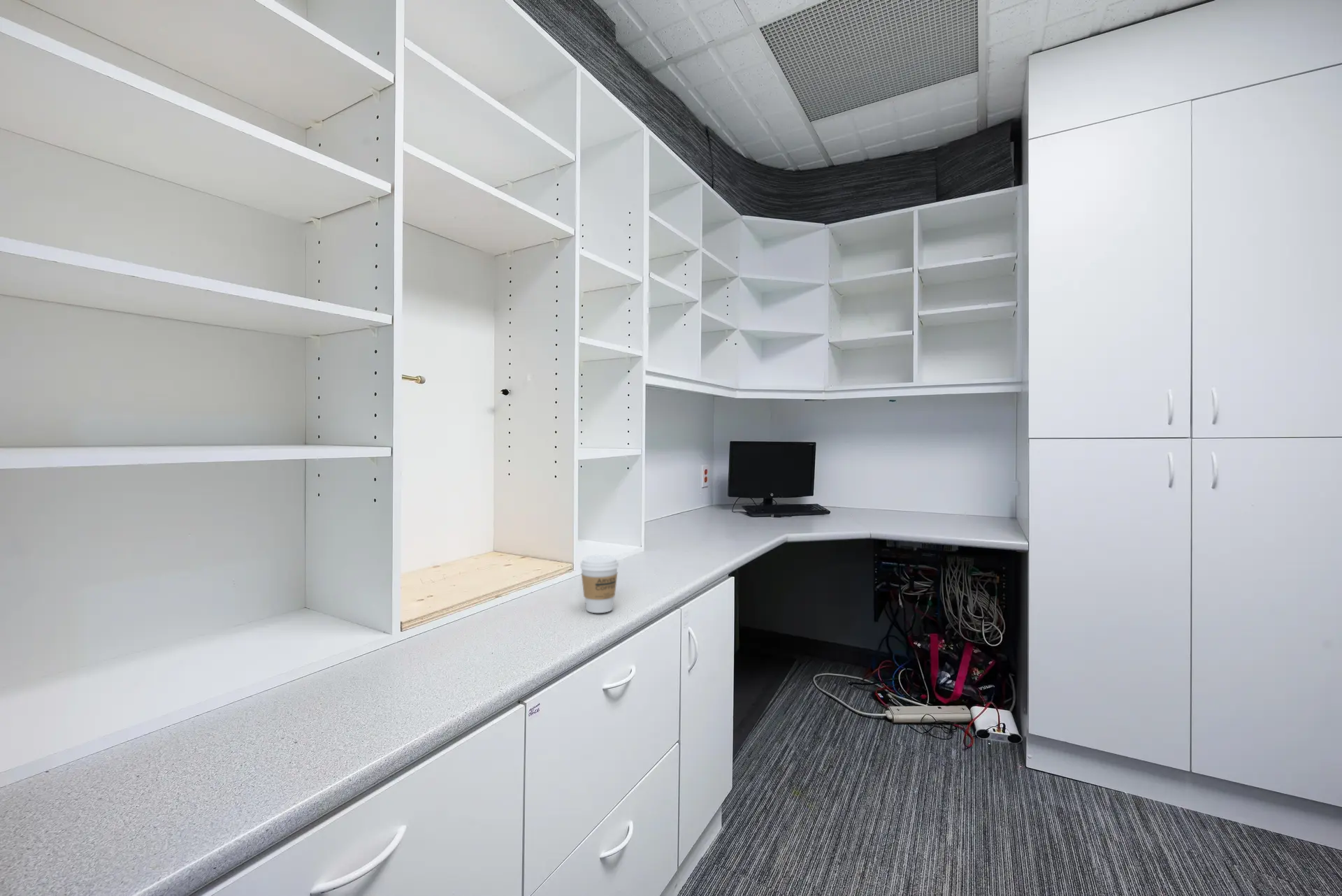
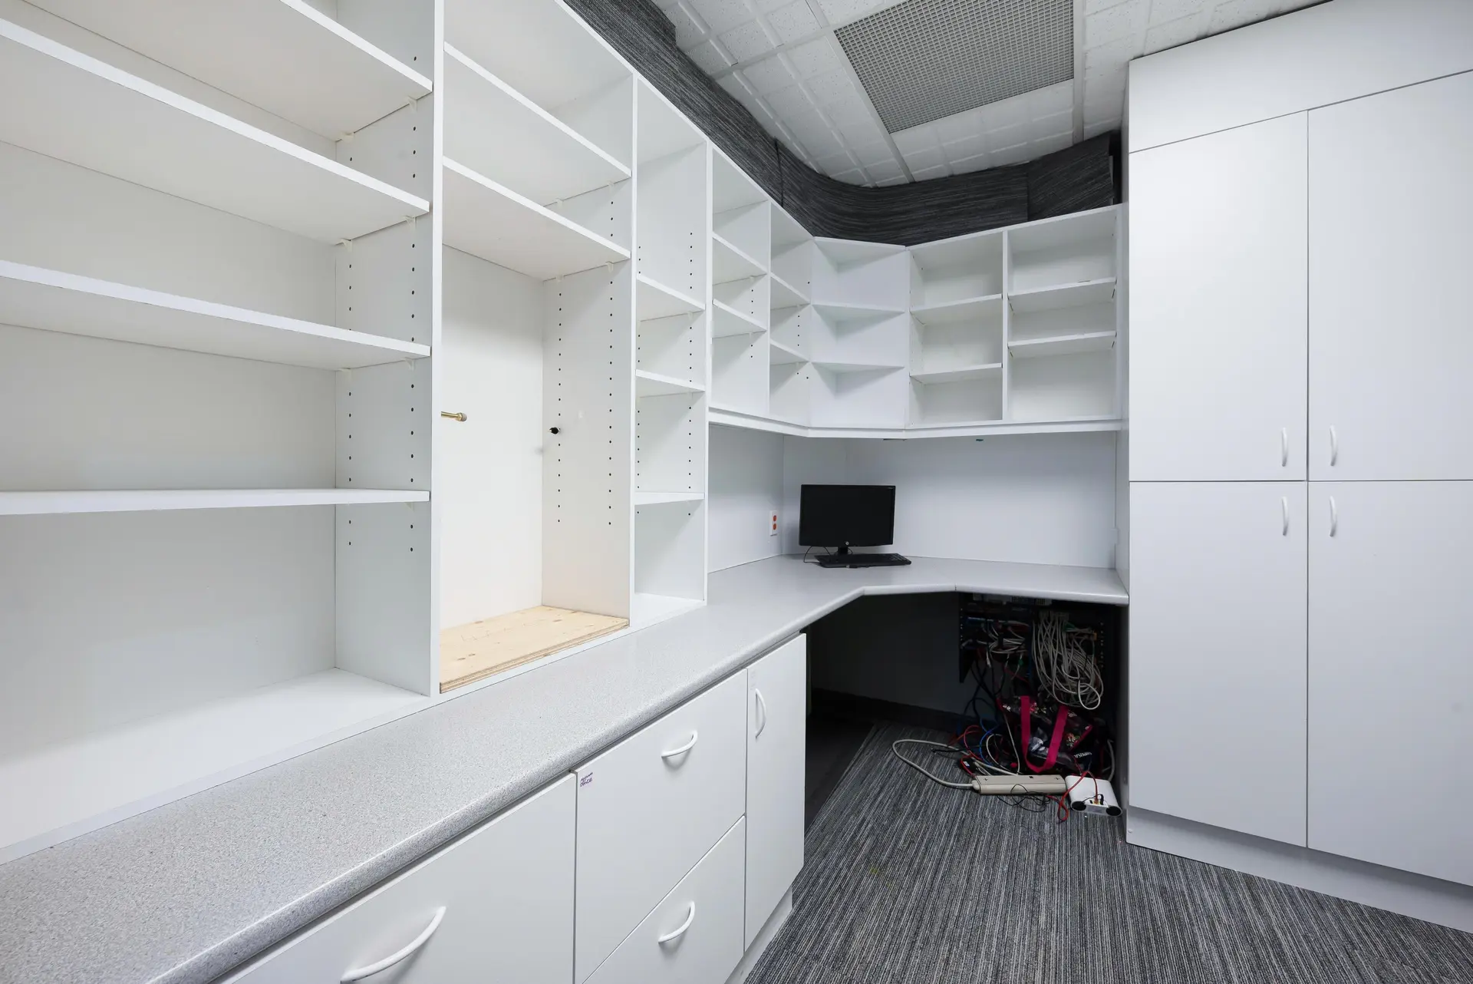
- coffee cup [579,554,619,614]
